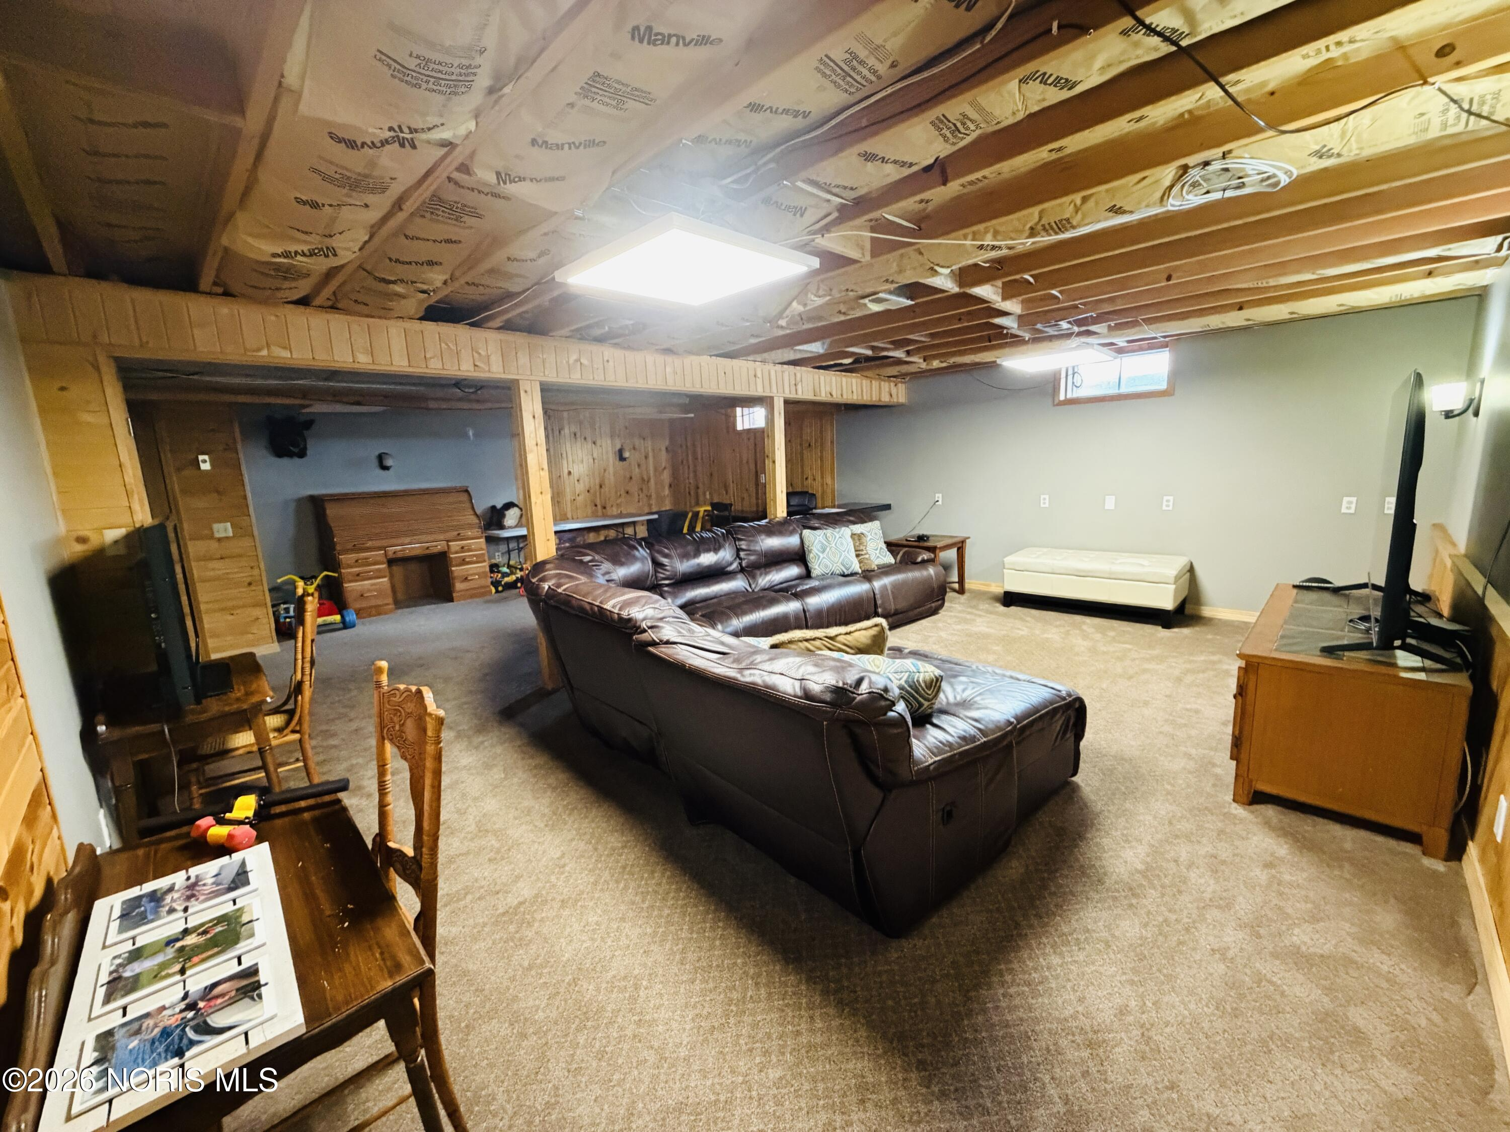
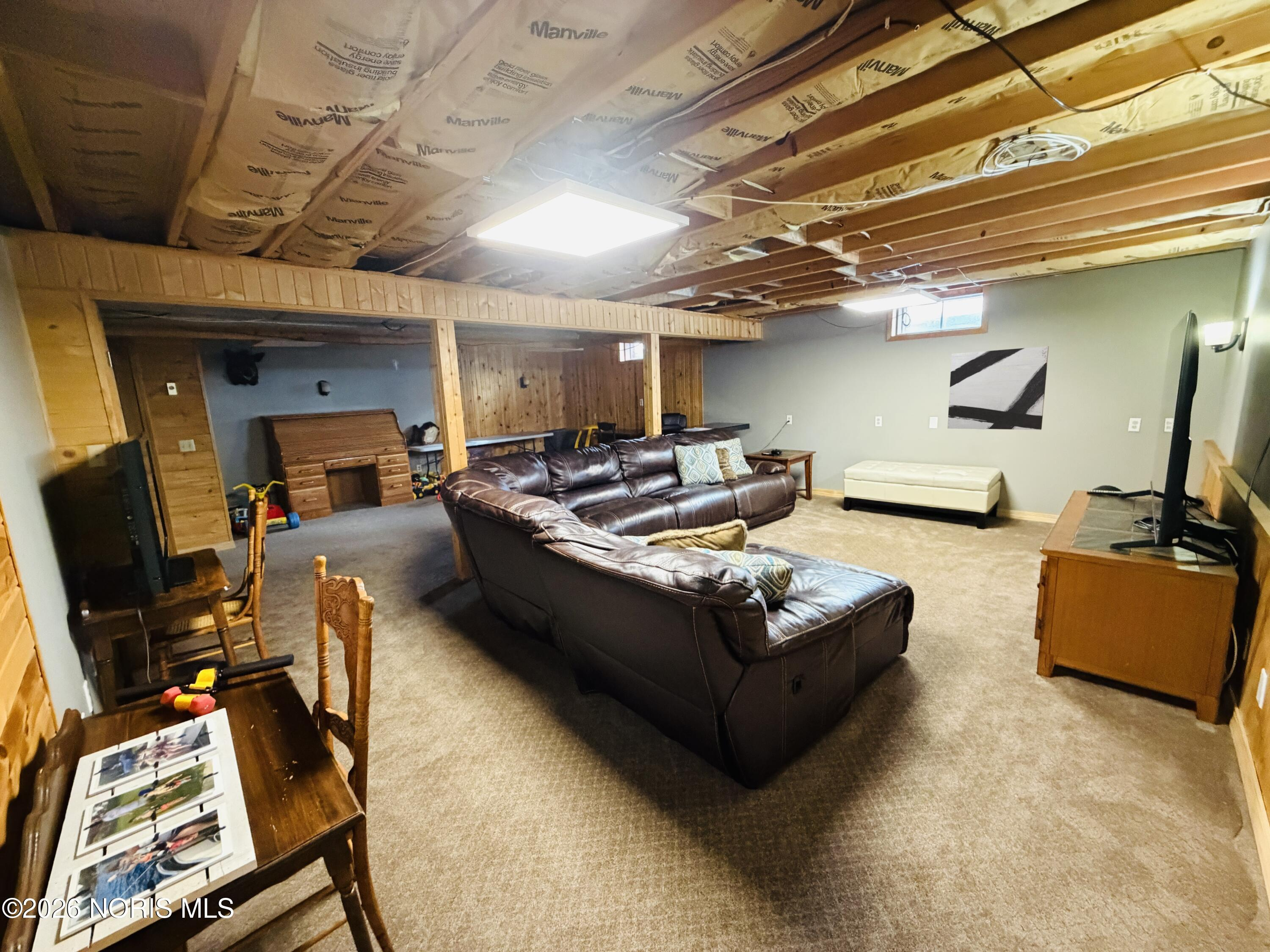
+ wall art [947,346,1049,430]
